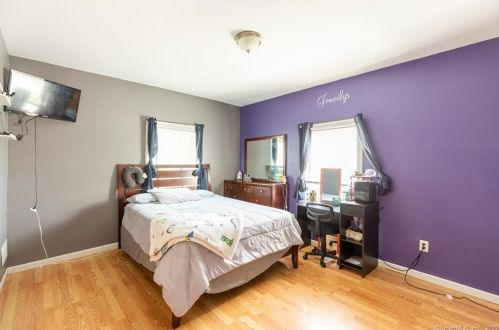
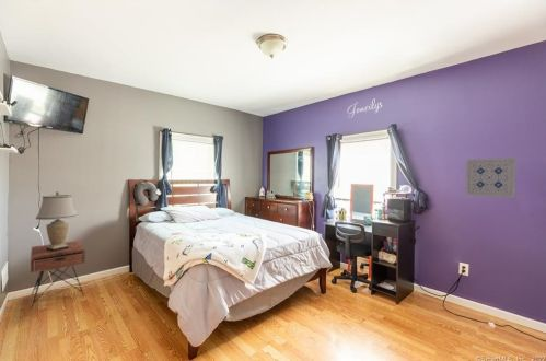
+ wall art [465,156,516,198]
+ table lamp [35,190,79,252]
+ nightstand [30,240,86,310]
